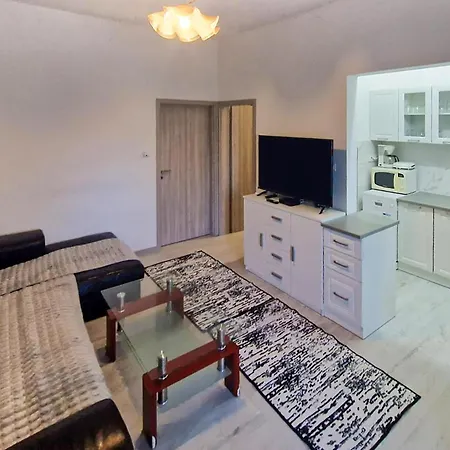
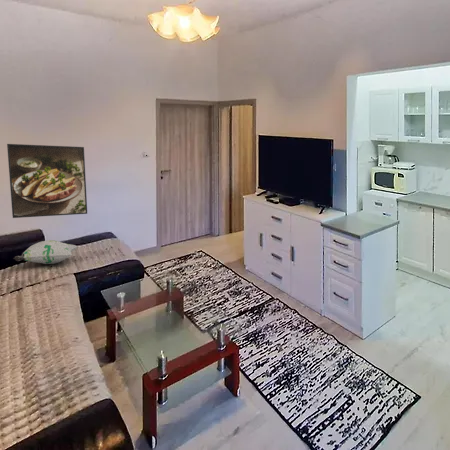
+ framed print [6,143,88,219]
+ decorative pillow [12,239,78,265]
